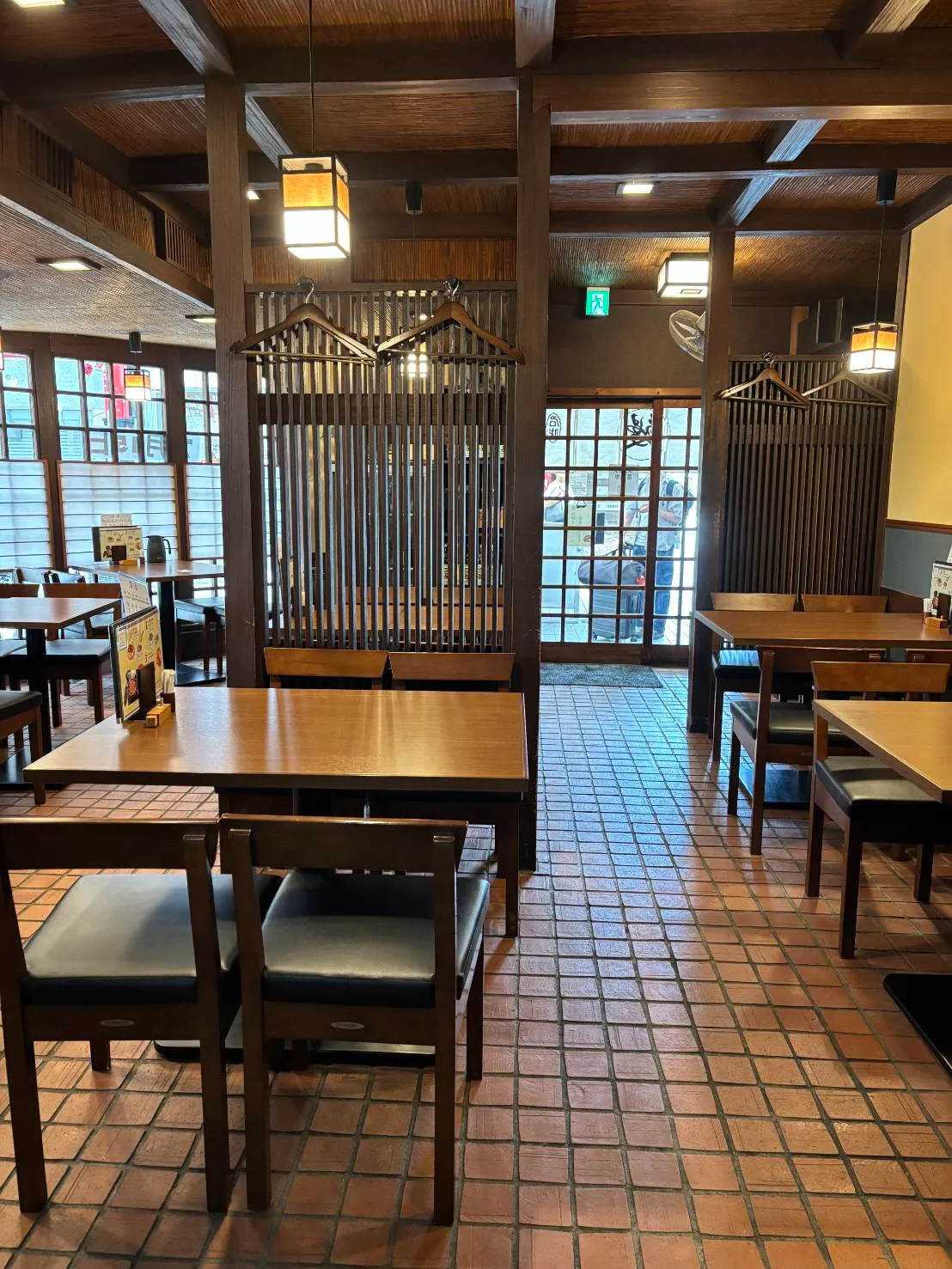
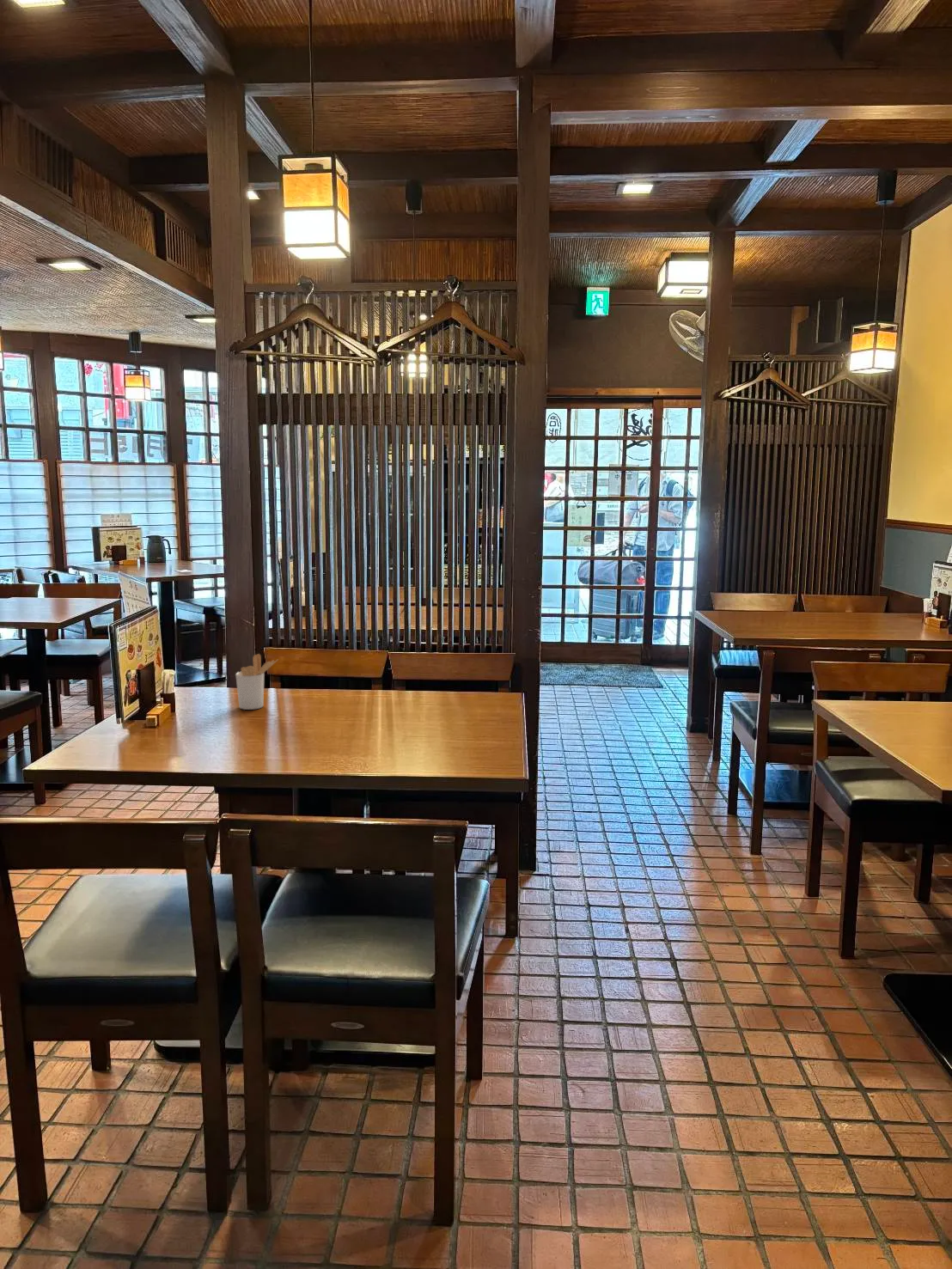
+ utensil holder [235,653,279,711]
